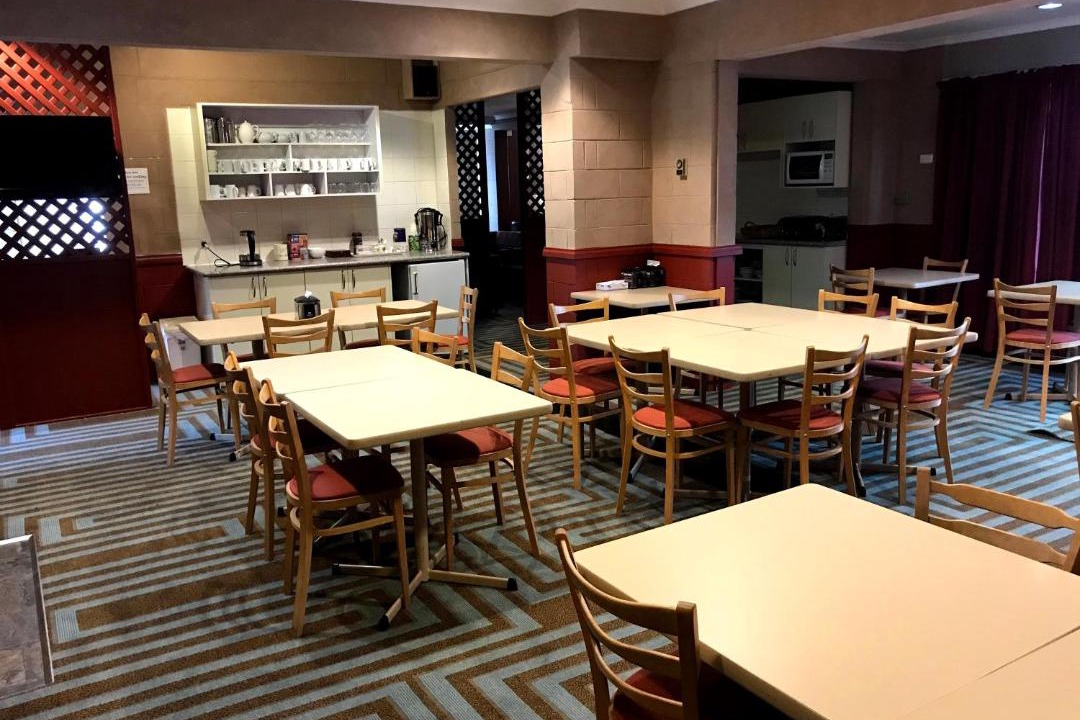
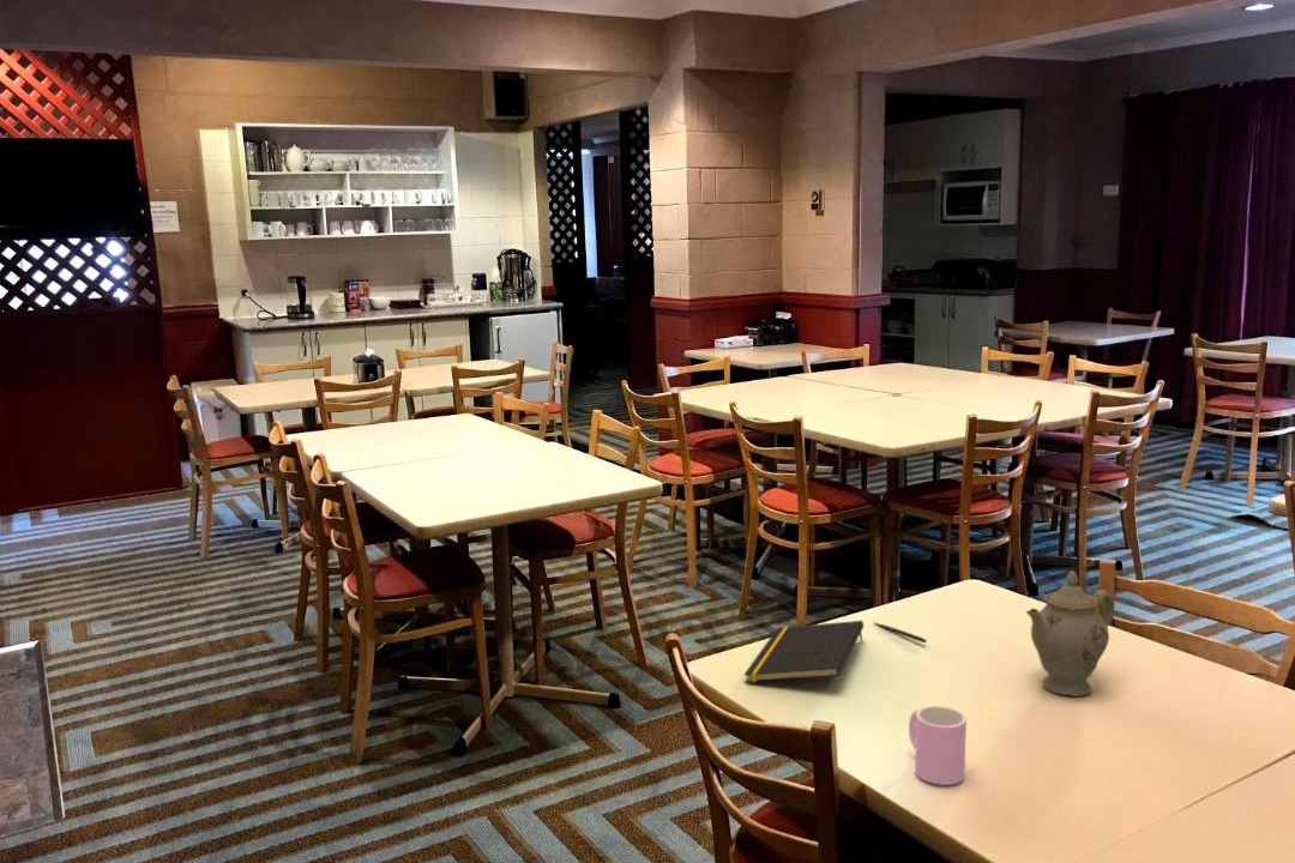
+ notepad [743,620,865,683]
+ chinaware [1025,571,1115,698]
+ pen [872,621,928,644]
+ cup [908,705,968,786]
